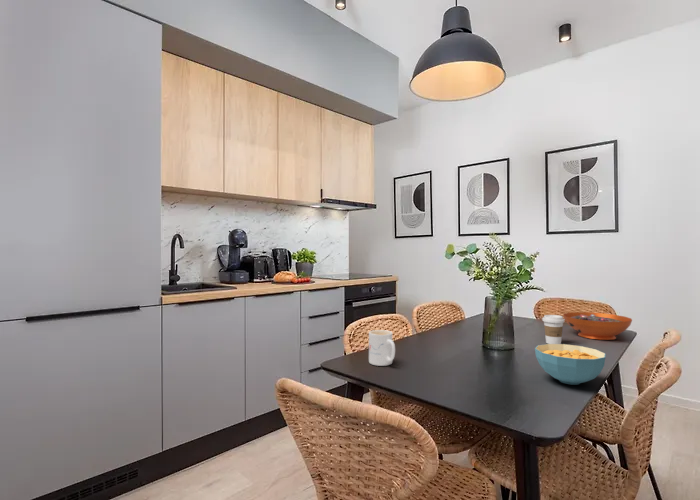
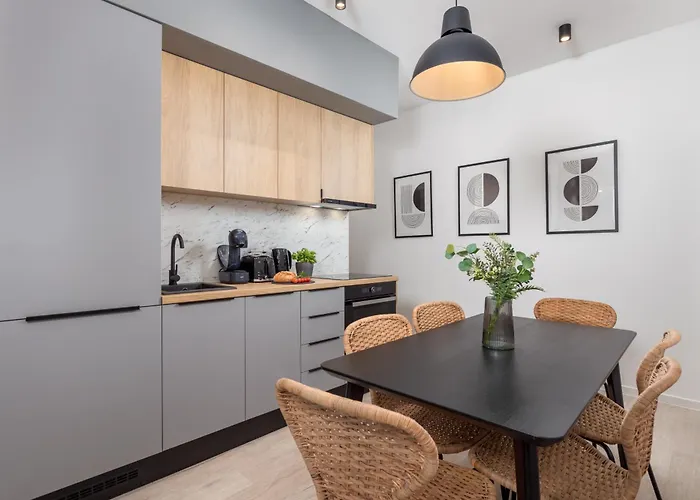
- mug [368,329,396,367]
- decorative bowl [562,311,633,341]
- coffee cup [541,314,566,344]
- cereal bowl [534,343,607,386]
